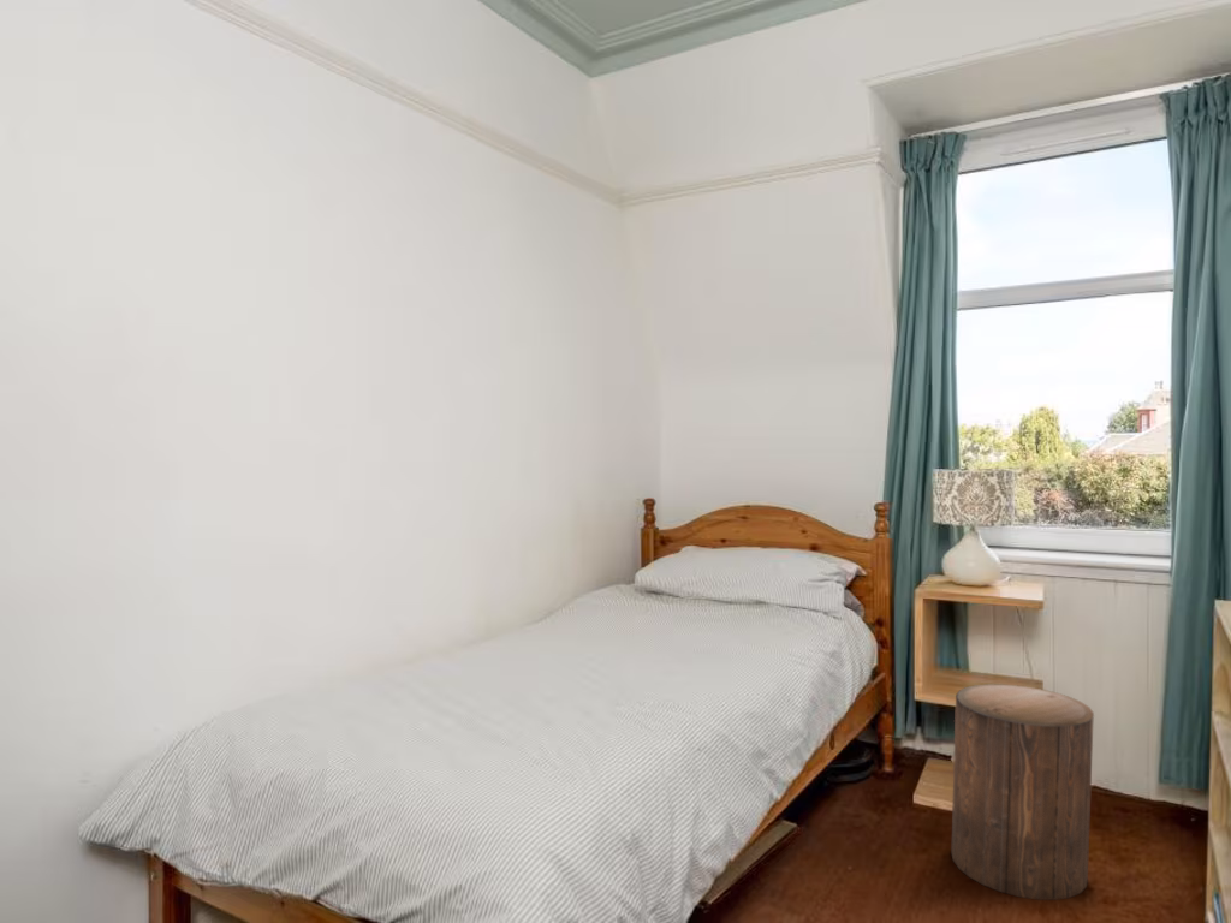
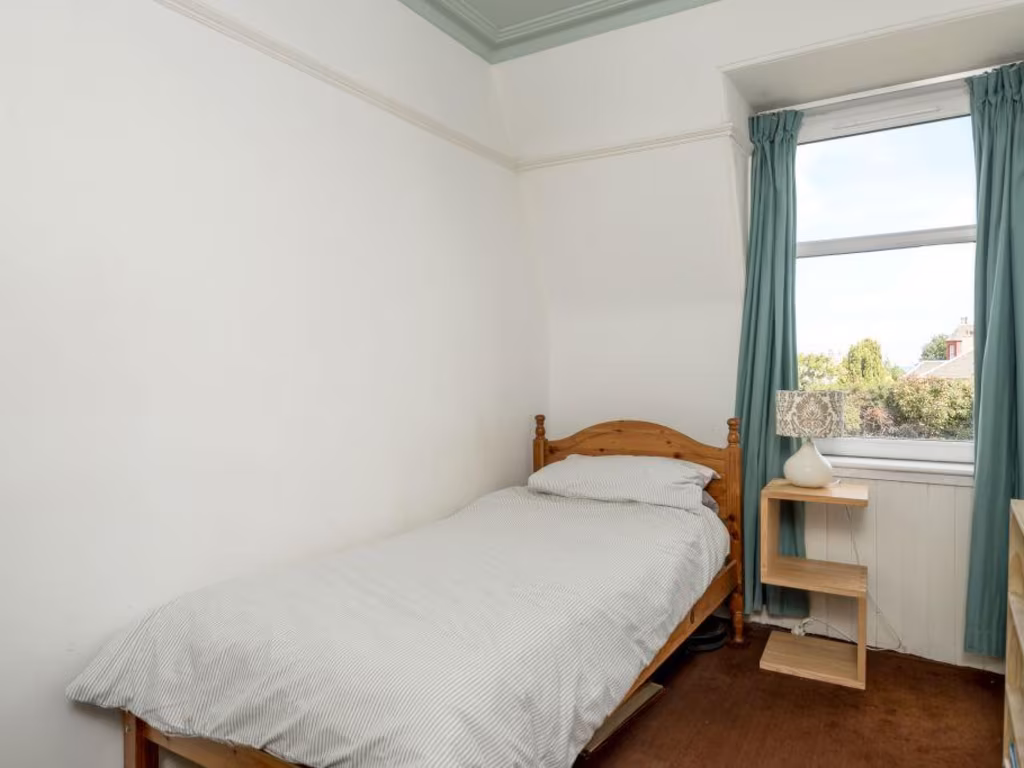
- stool [951,683,1095,901]
